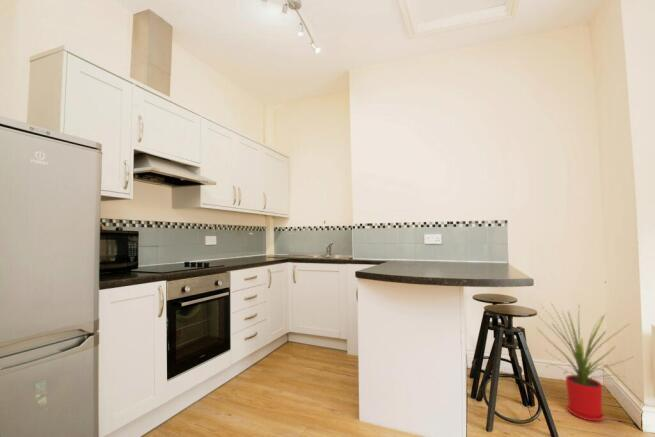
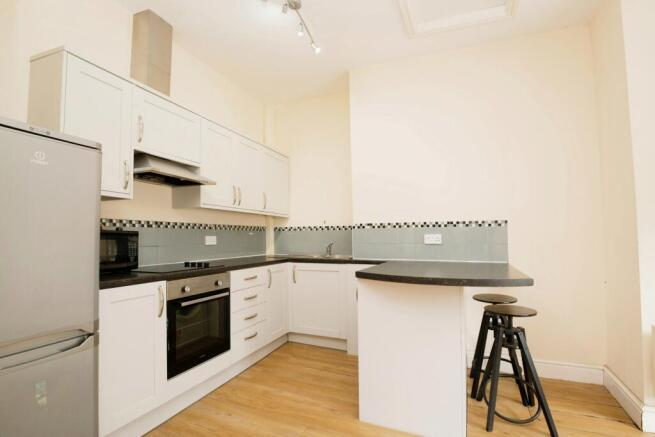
- house plant [536,301,635,422]
